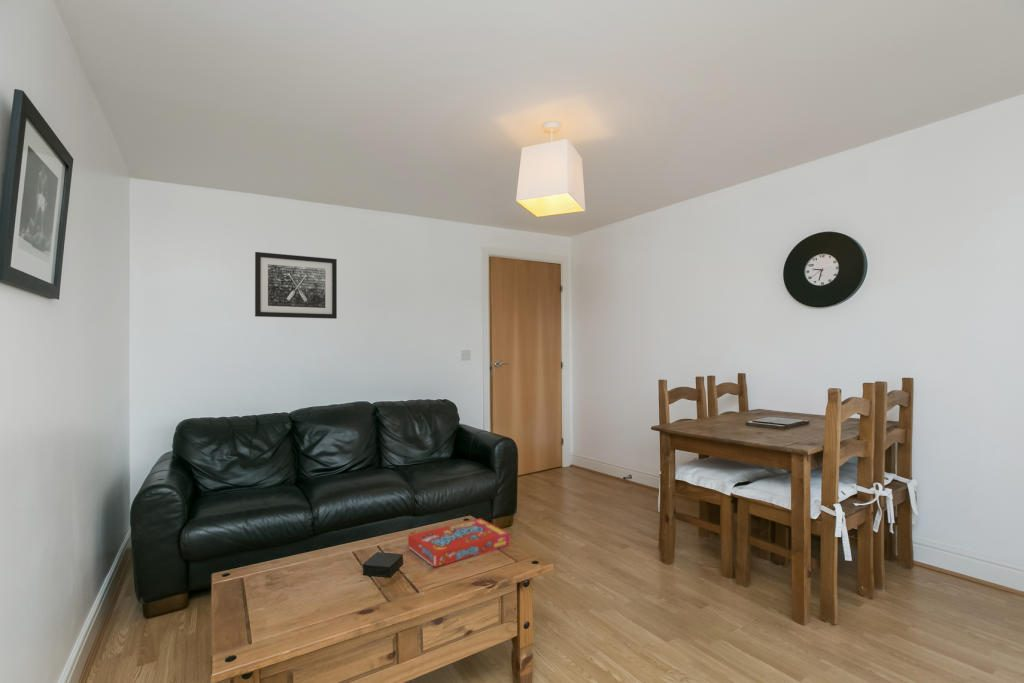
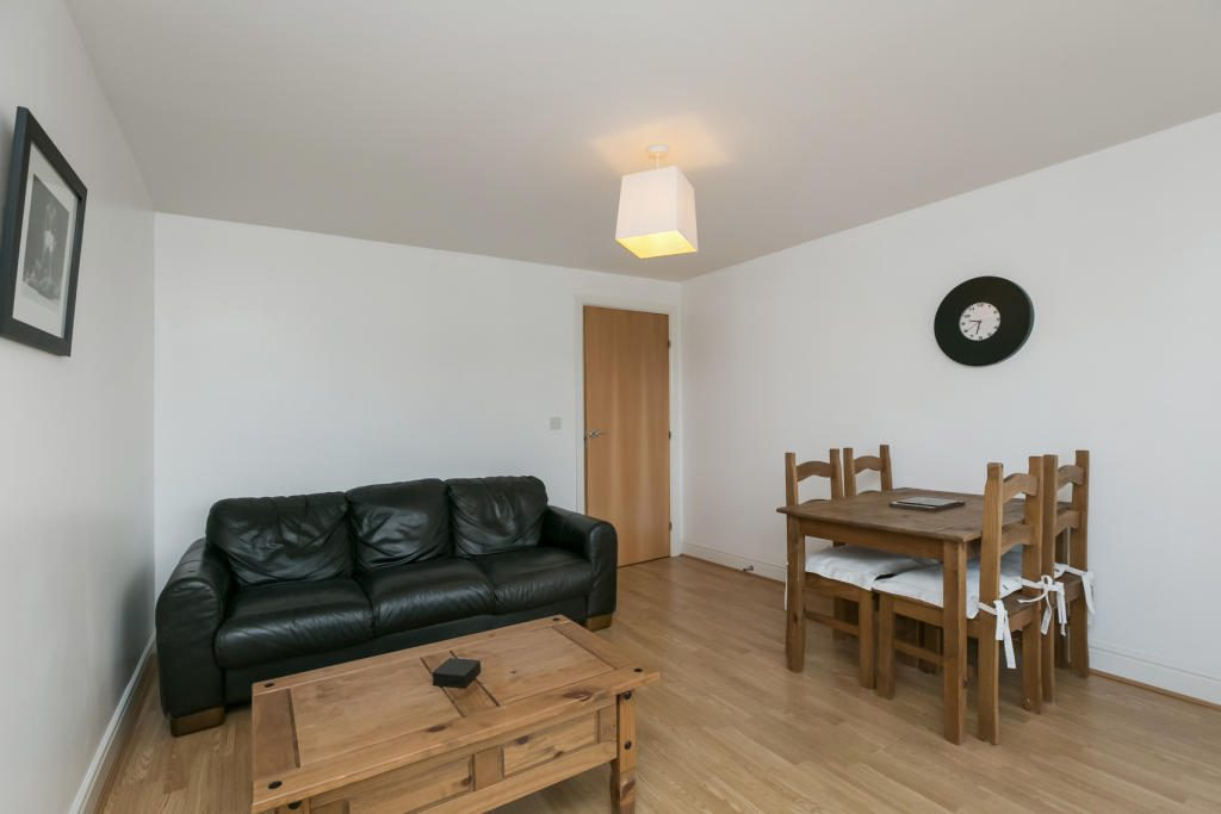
- snack box [407,517,512,568]
- wall art [254,251,338,320]
